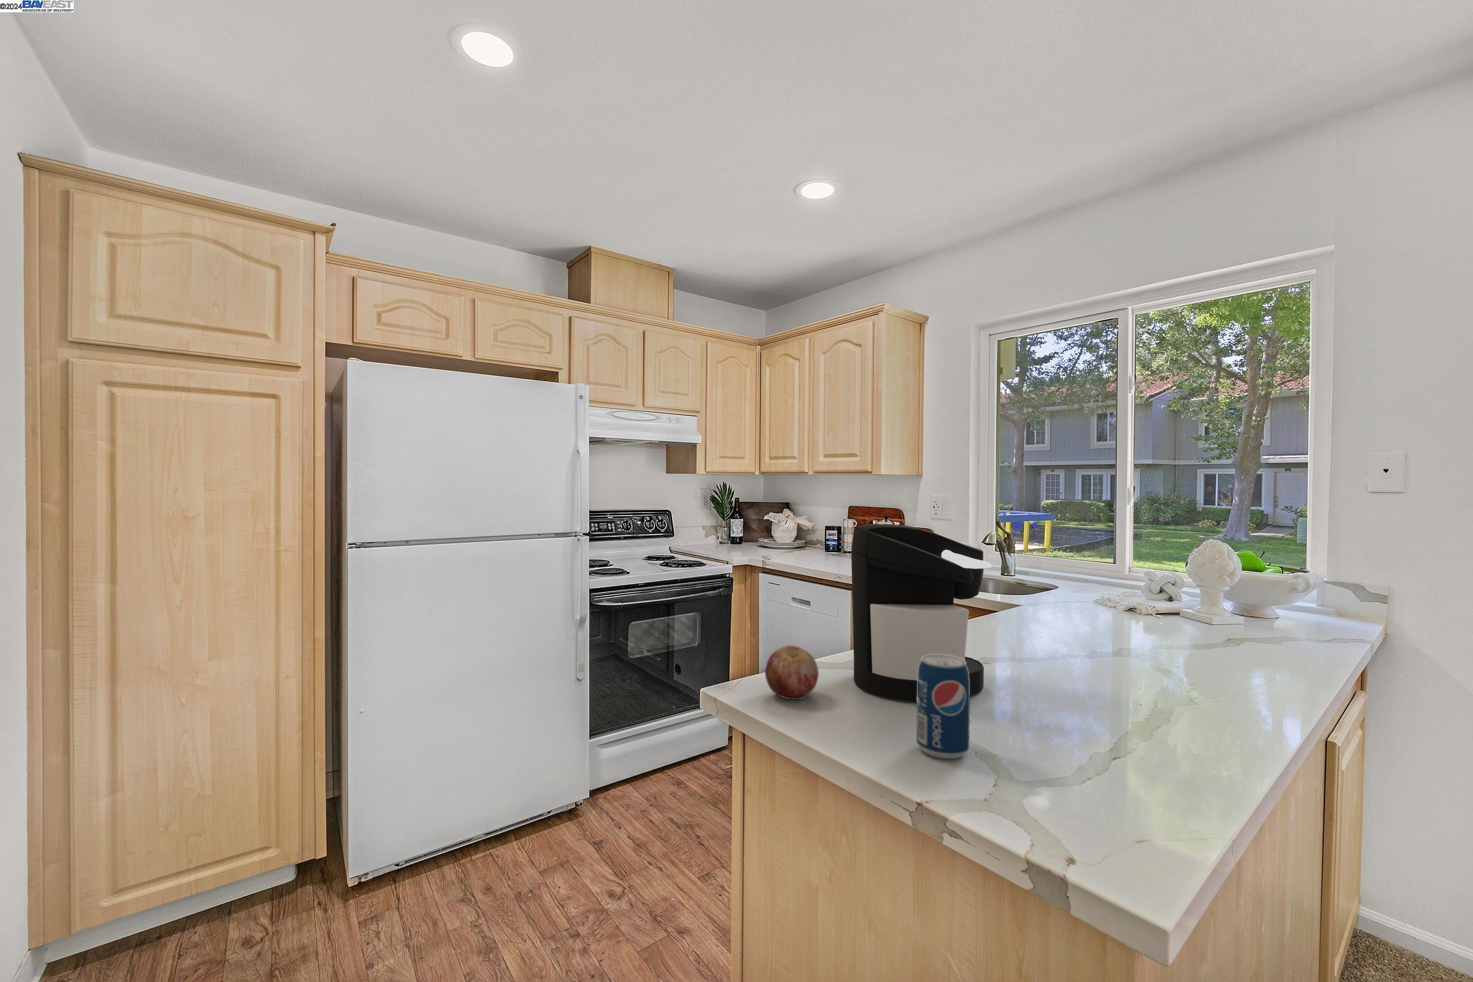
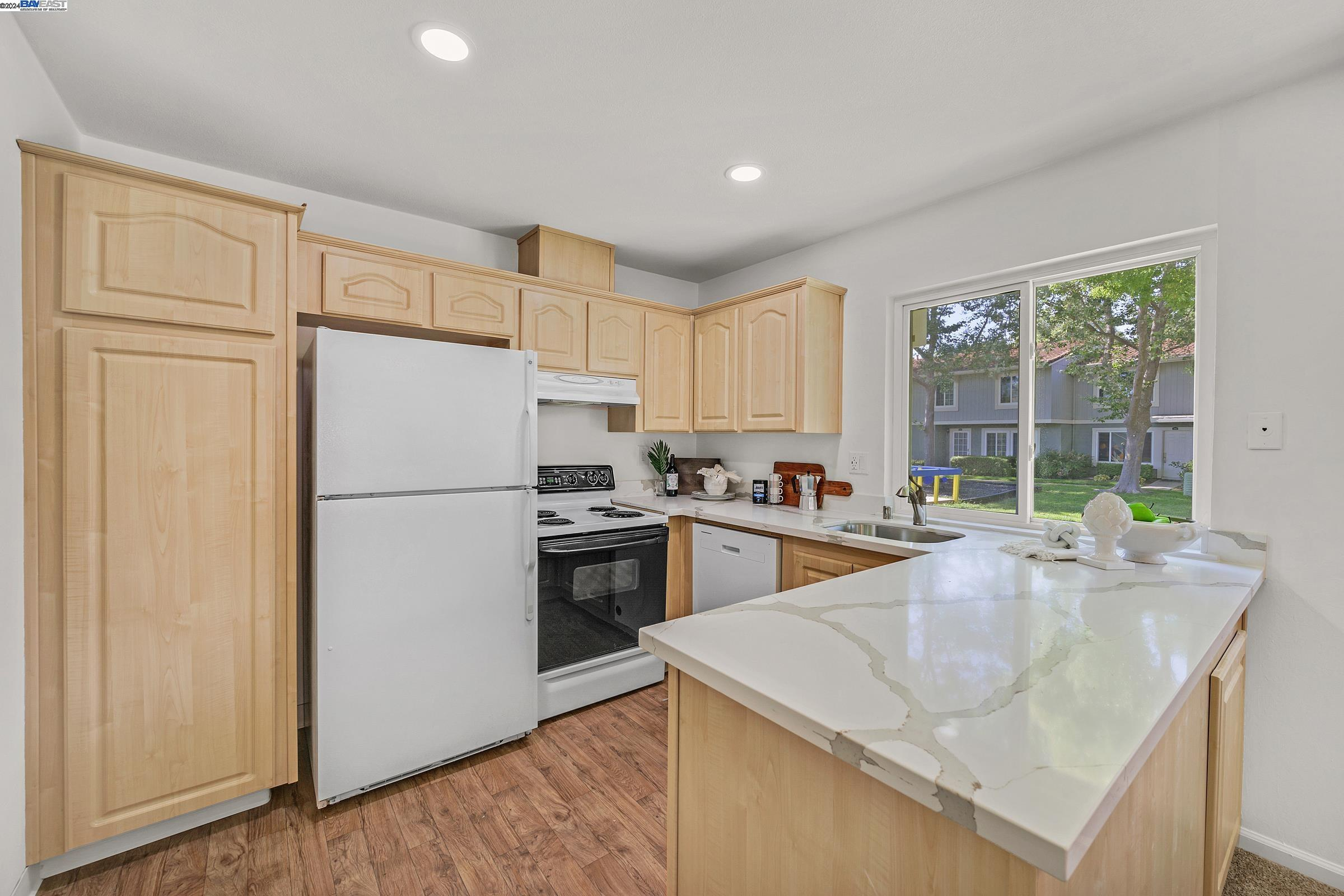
- apple [764,646,820,700]
- beverage can [916,654,970,760]
- coffee maker [850,524,993,703]
